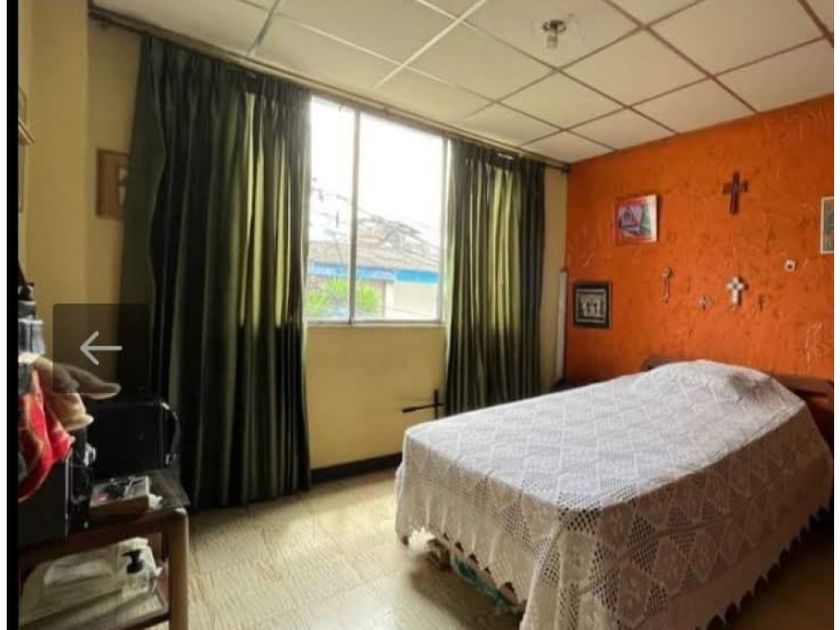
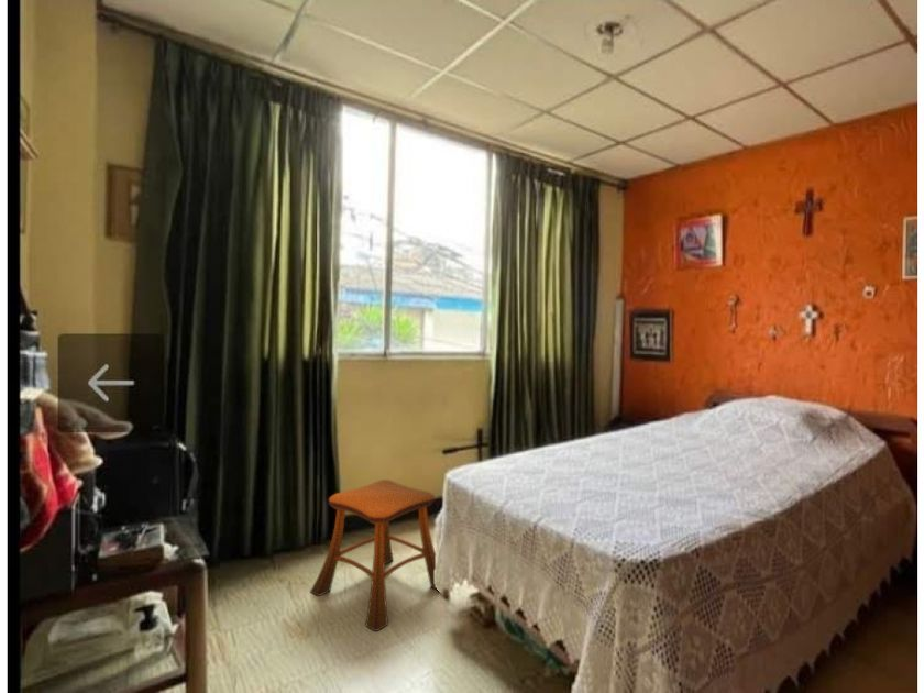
+ stool [309,479,438,632]
